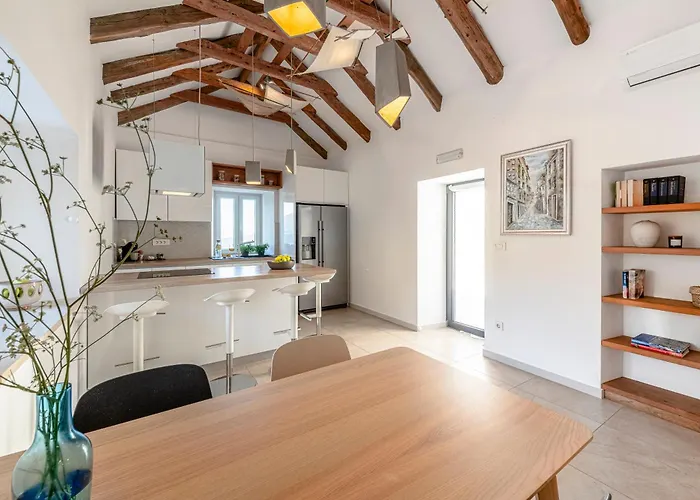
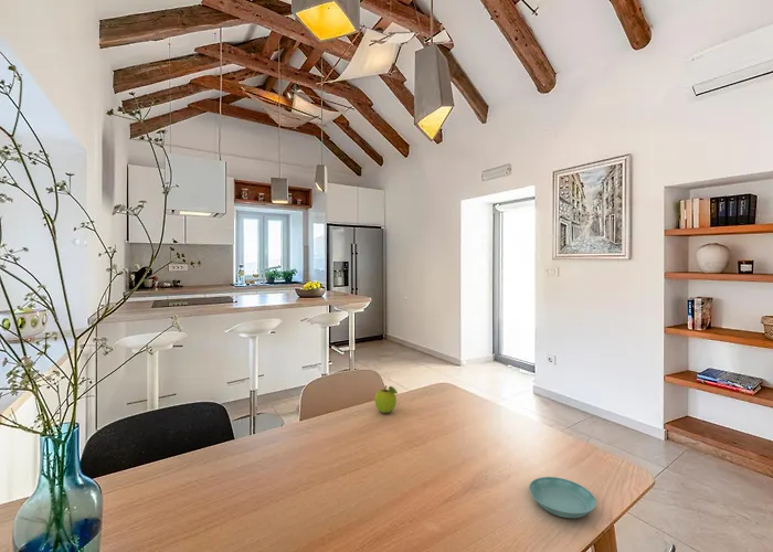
+ fruit [373,384,399,414]
+ saucer [528,476,597,519]
